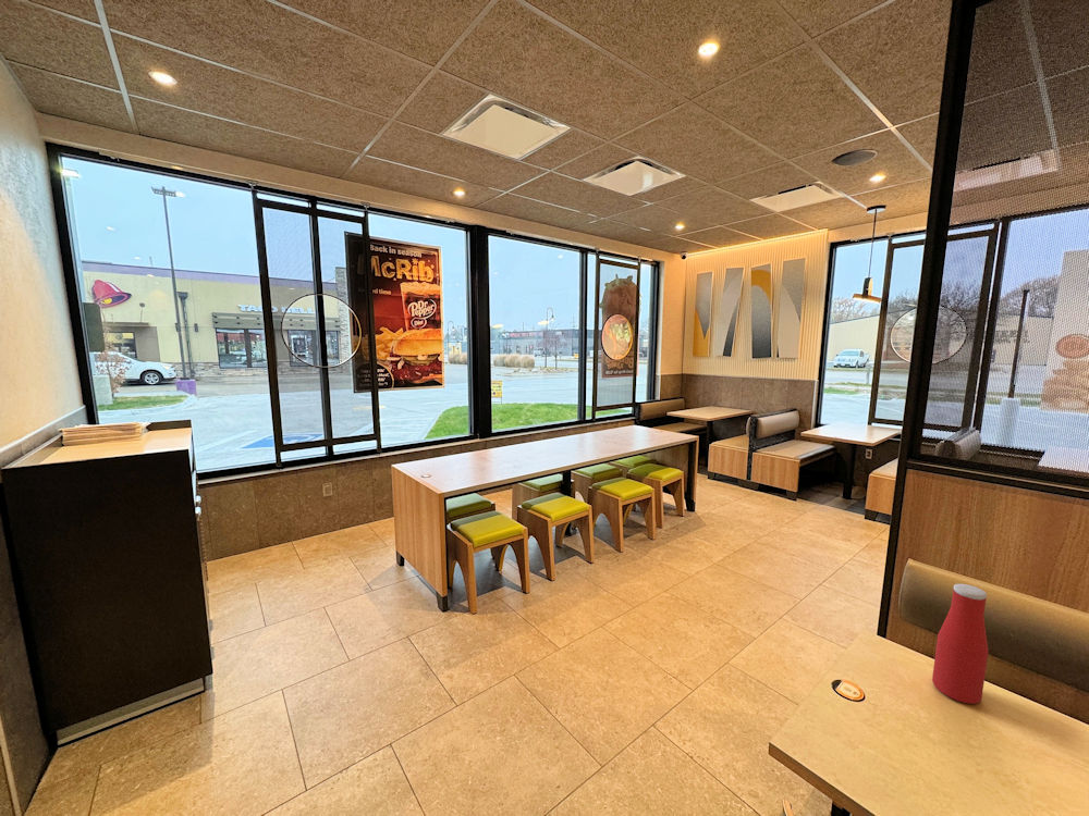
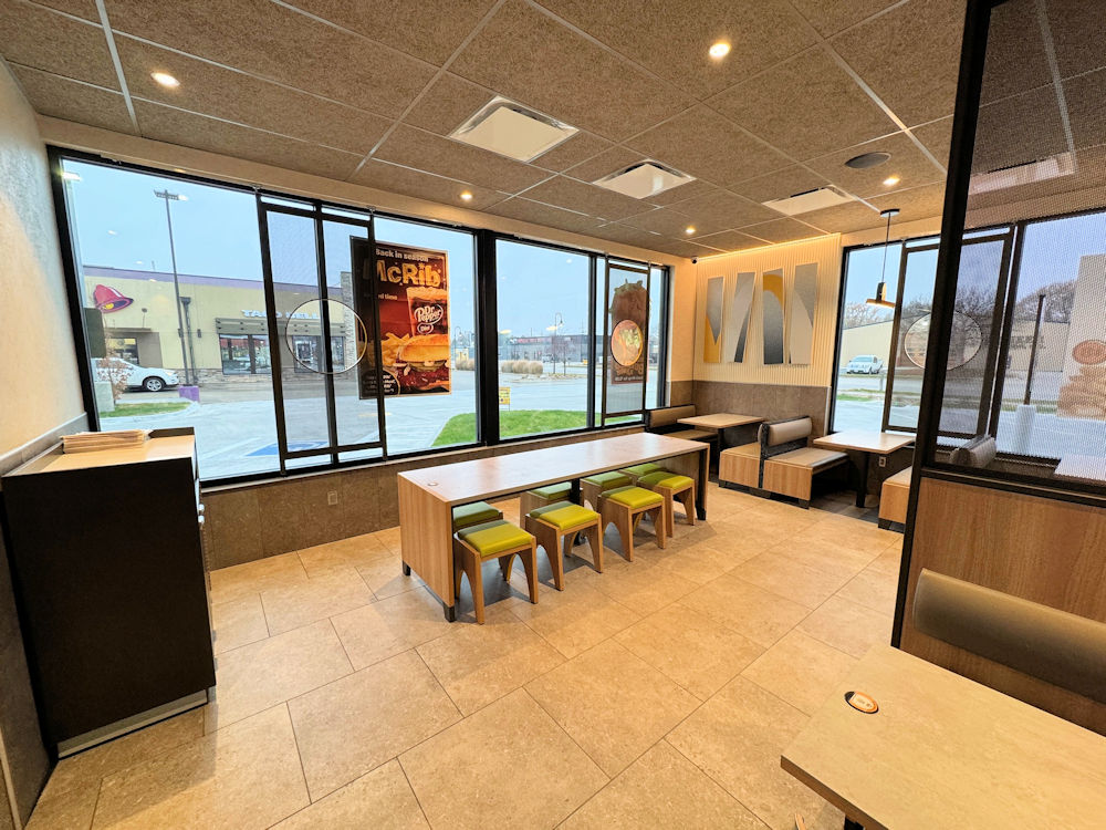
- bottle [931,583,990,705]
